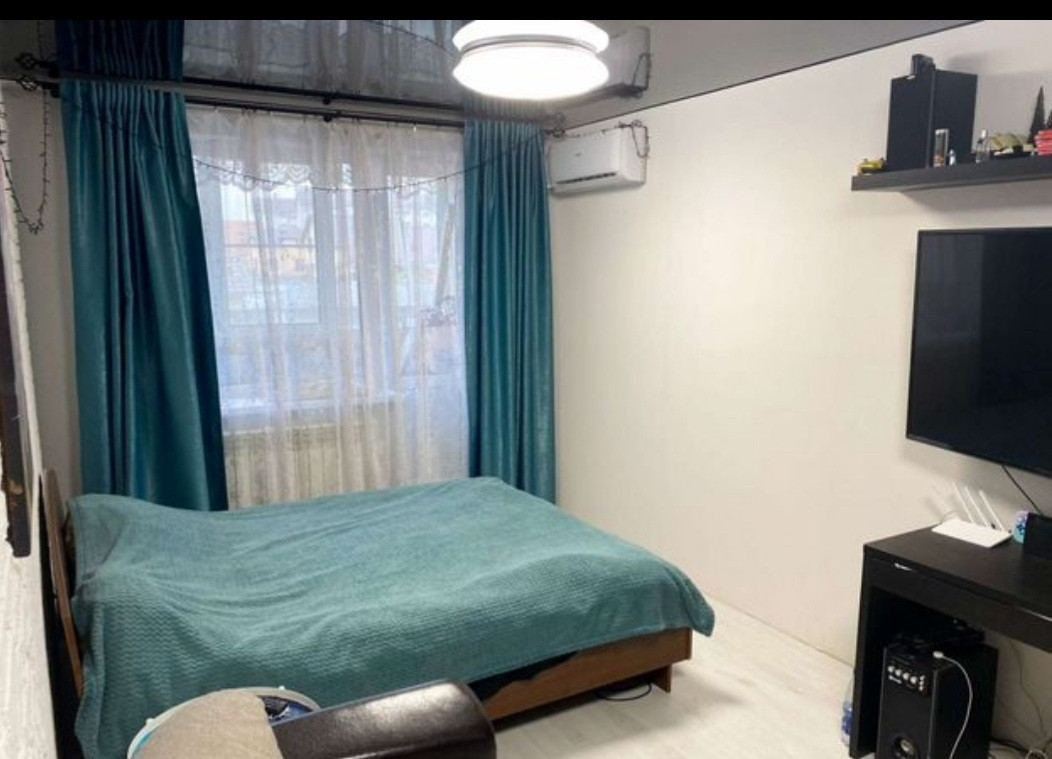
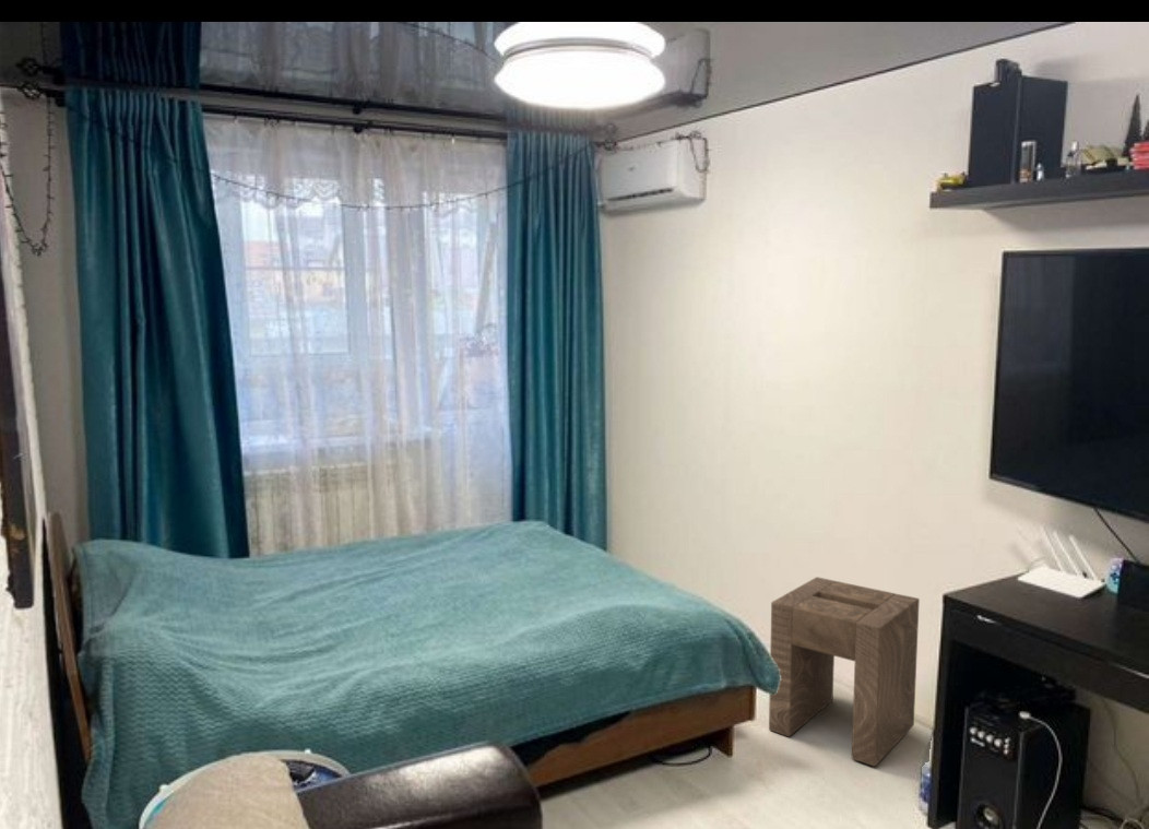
+ stool [768,576,921,768]
